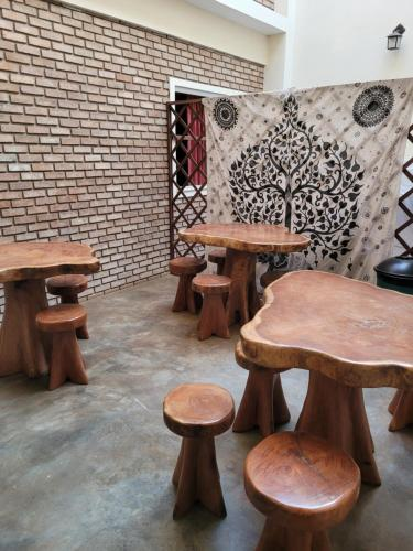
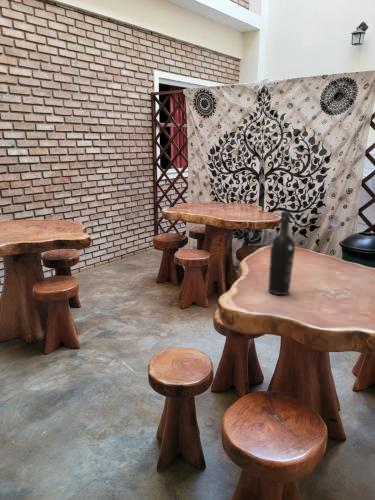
+ wine bottle [267,211,296,296]
